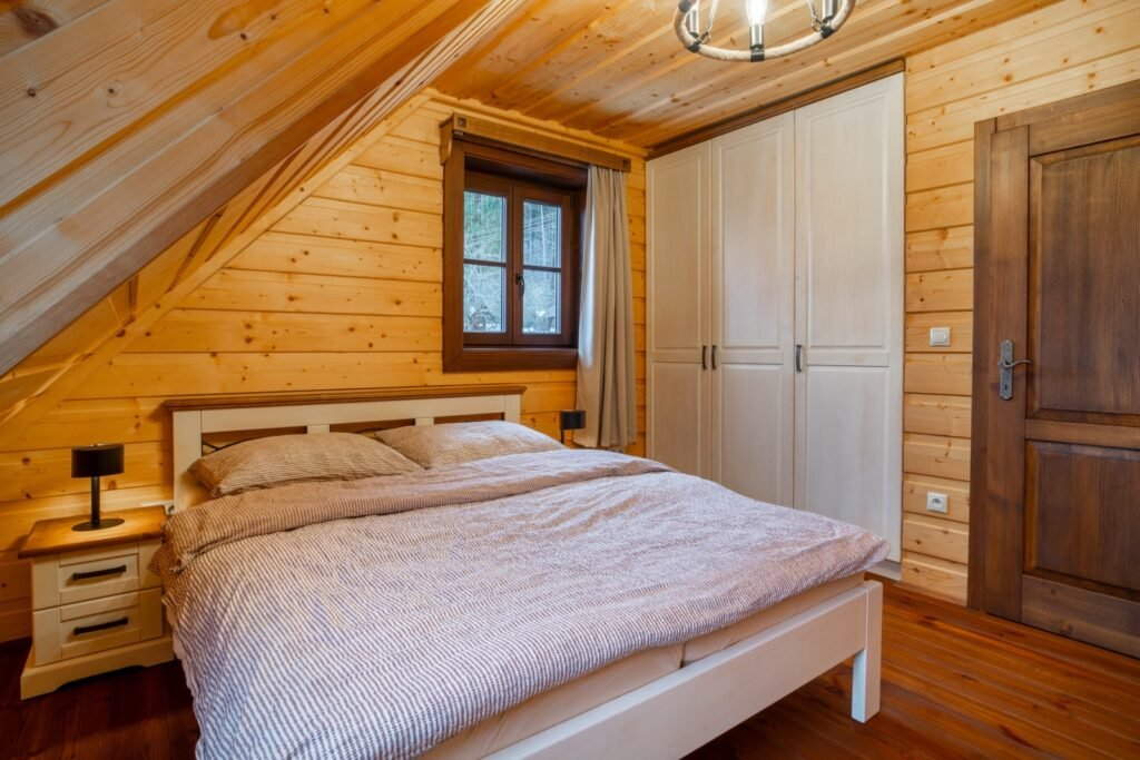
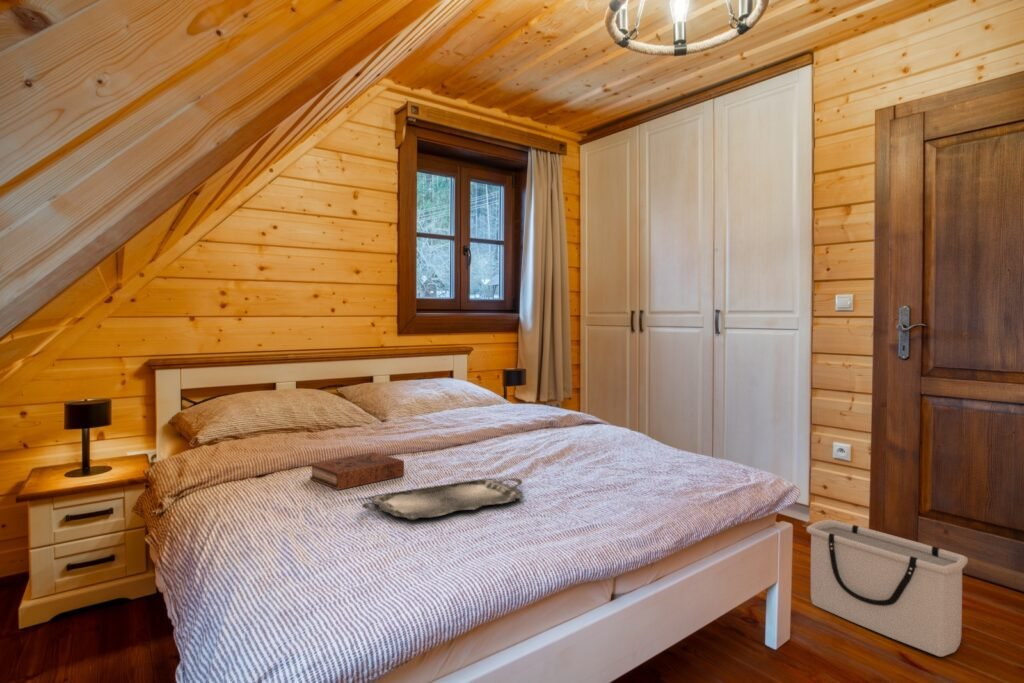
+ serving tray [361,477,525,521]
+ book [309,451,405,491]
+ storage bin [806,519,969,658]
